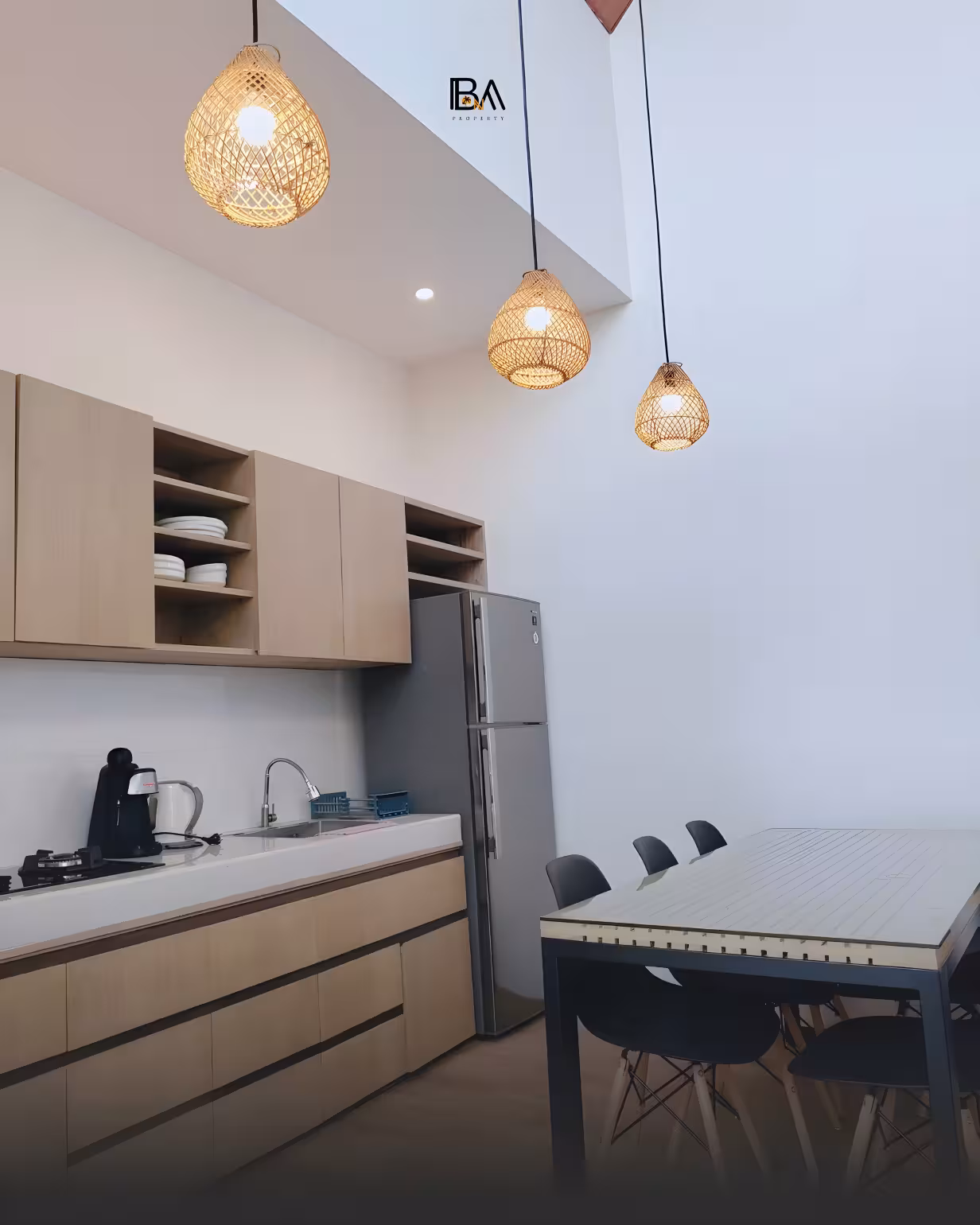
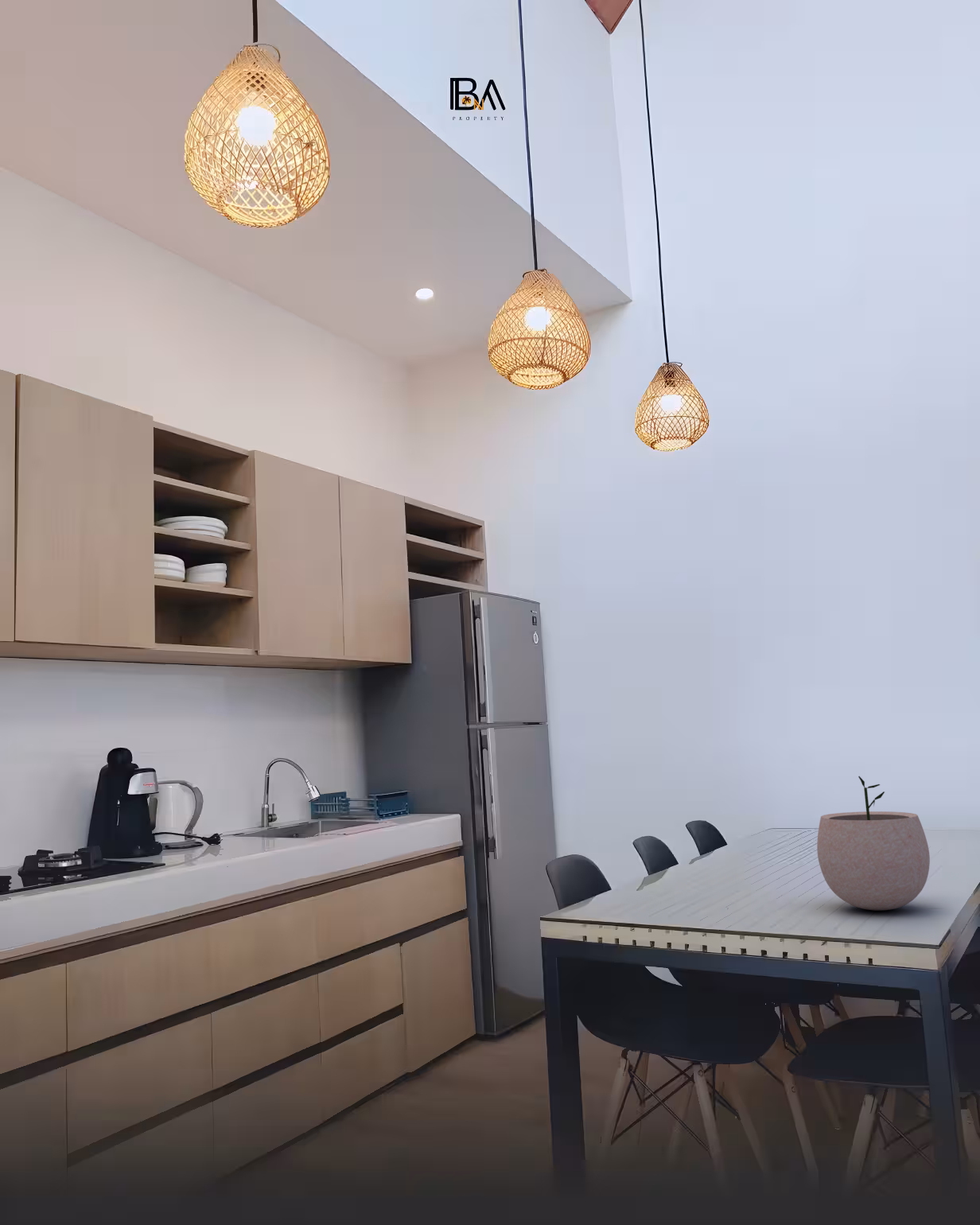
+ plant pot [816,776,931,911]
